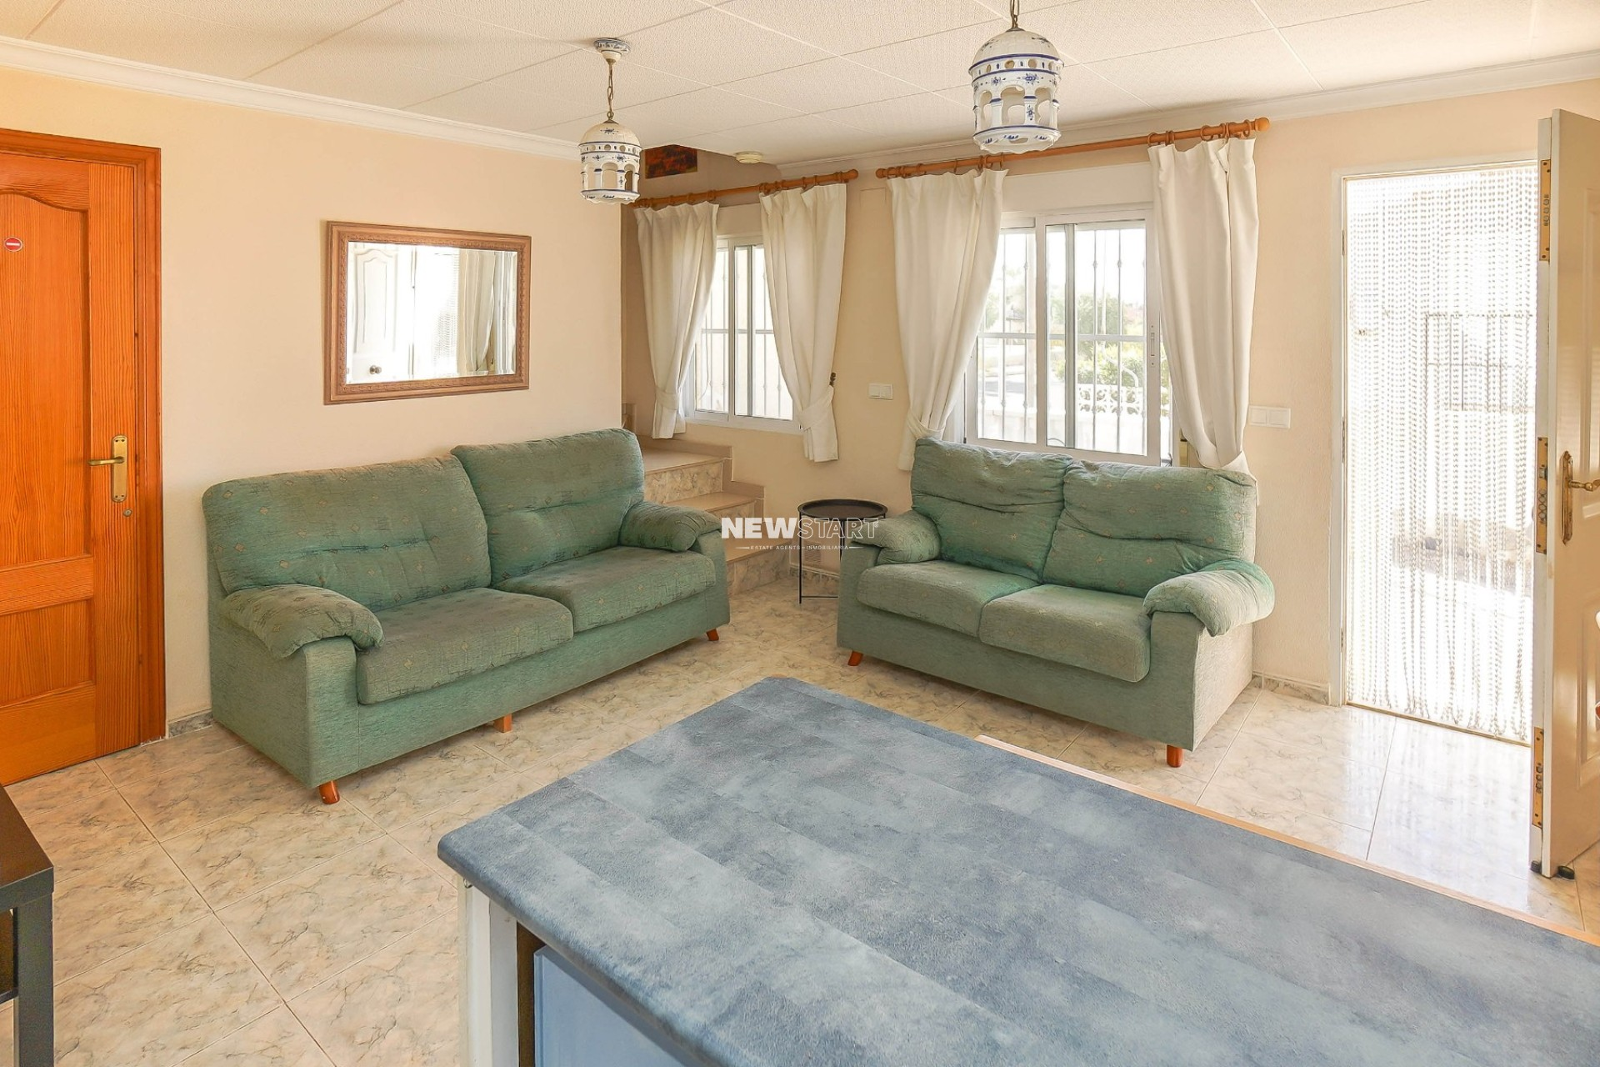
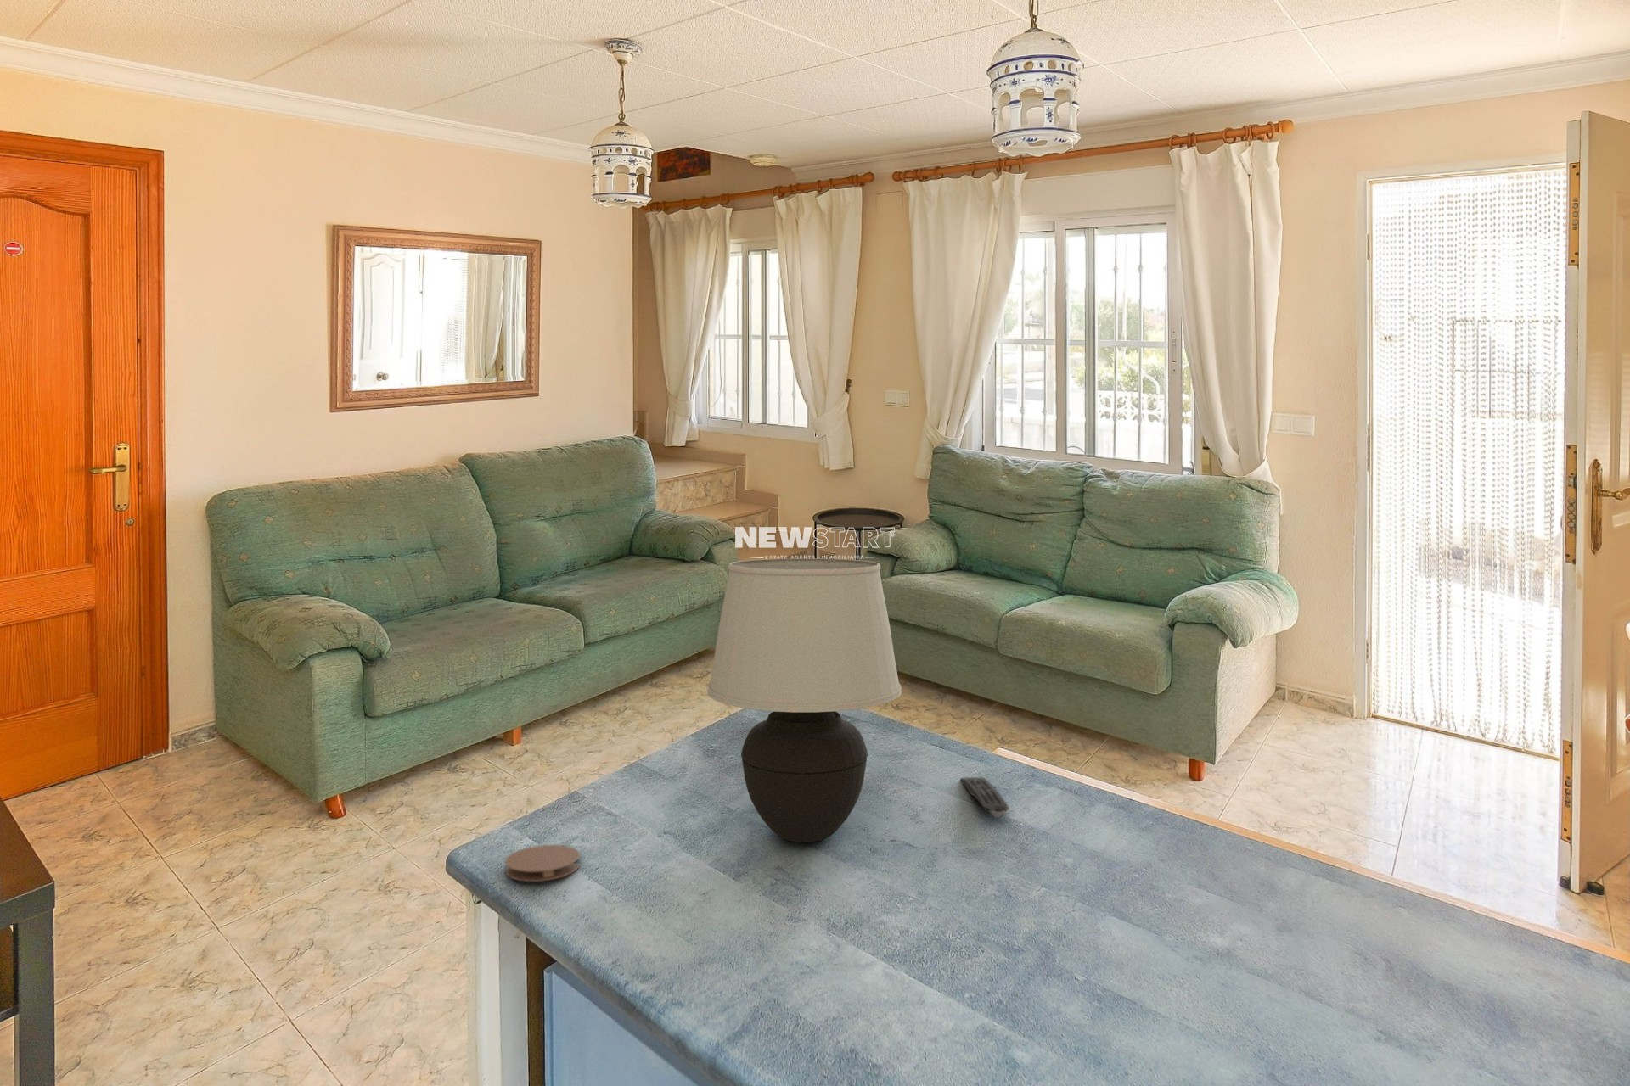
+ remote control [961,776,1010,818]
+ table lamp [706,558,902,844]
+ coaster [505,844,581,882]
